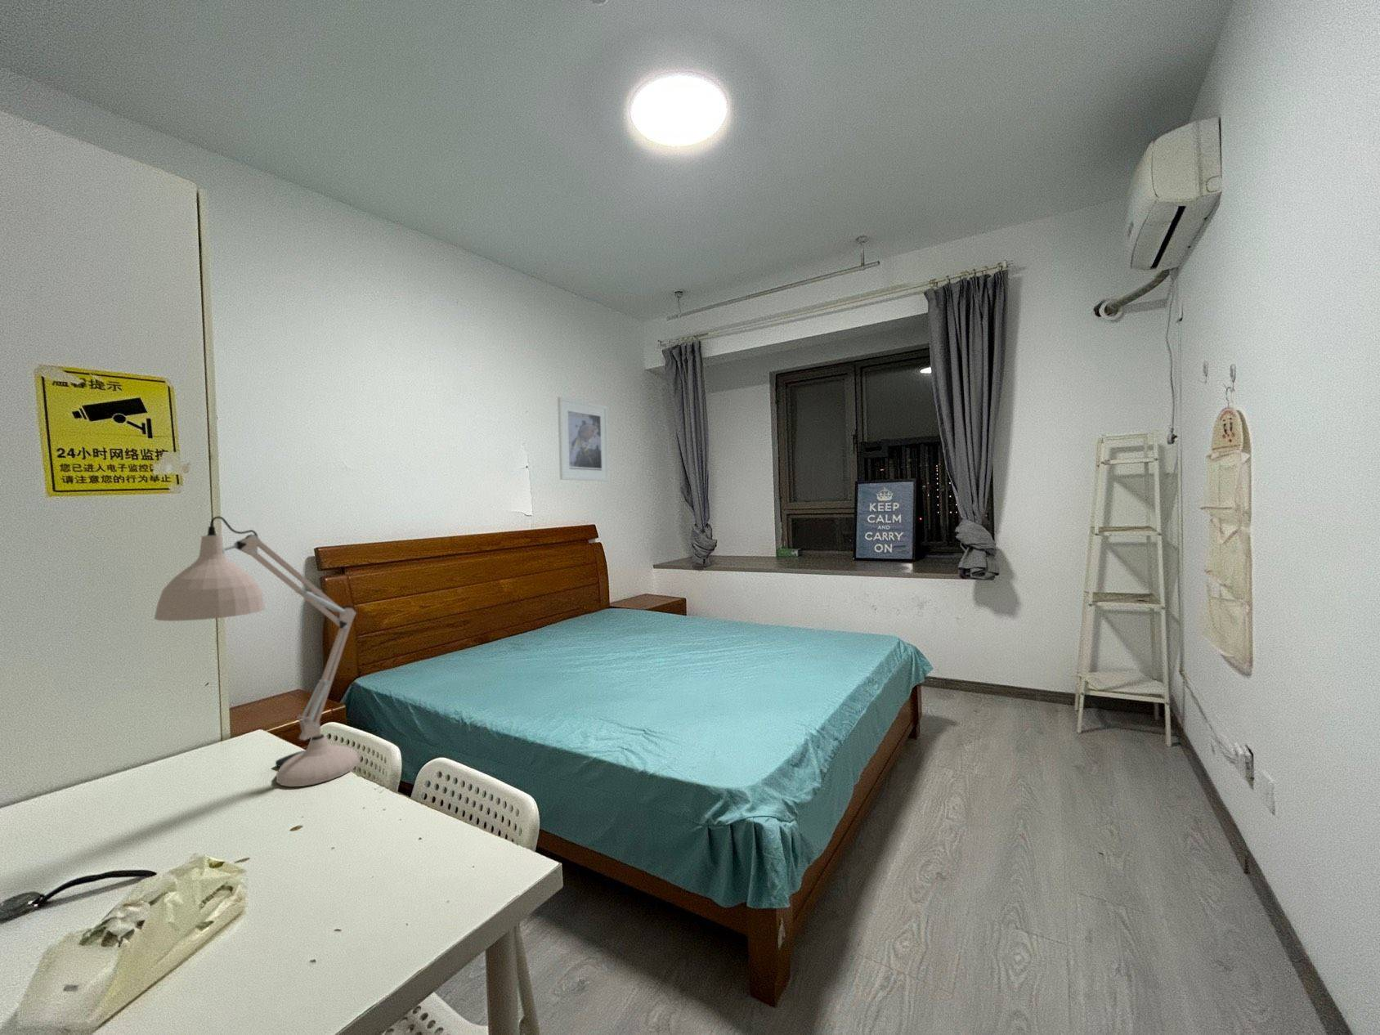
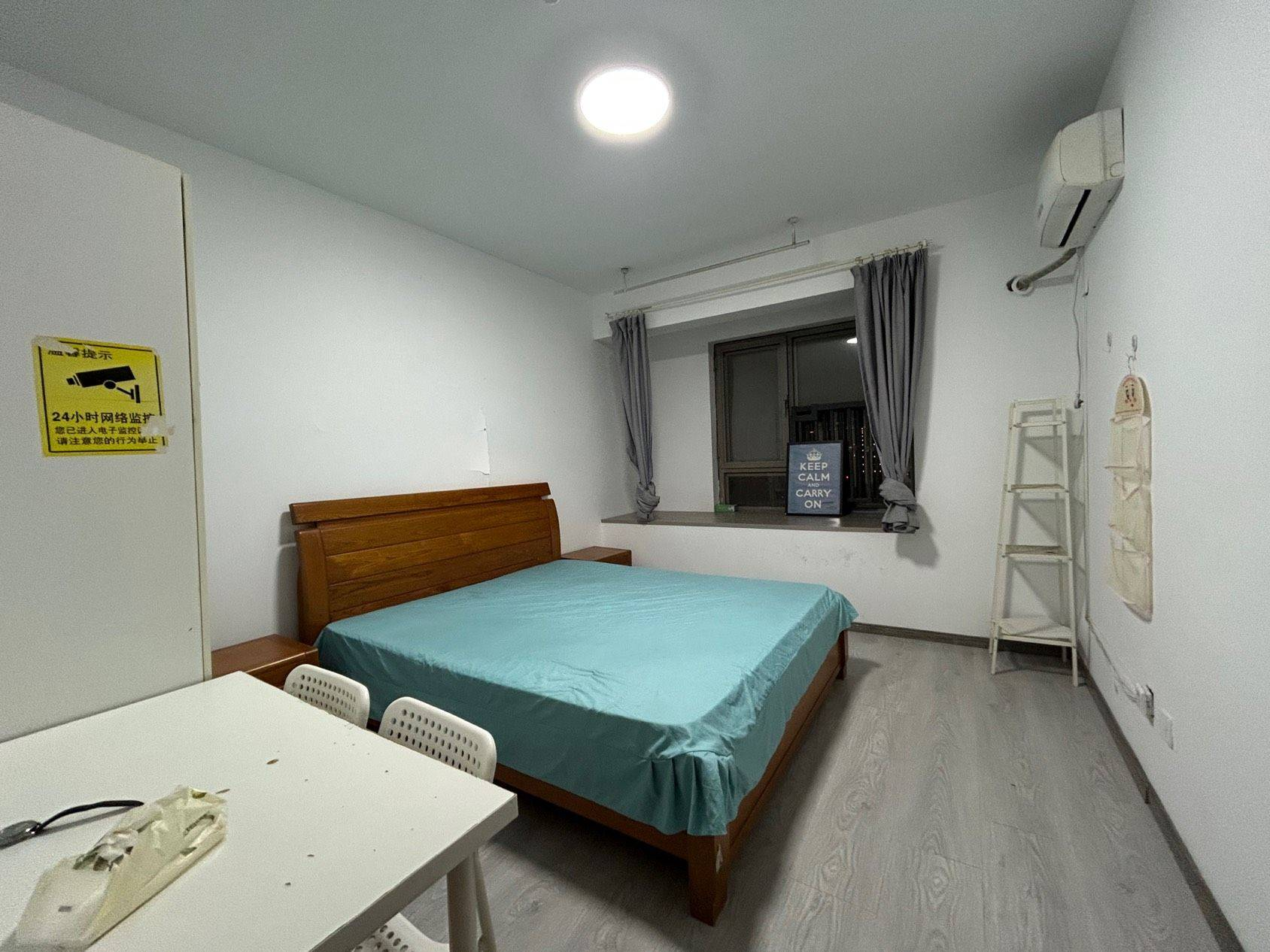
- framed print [556,396,610,483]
- desk lamp [153,515,360,787]
